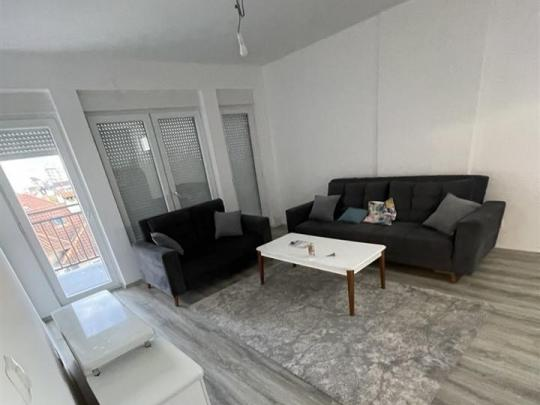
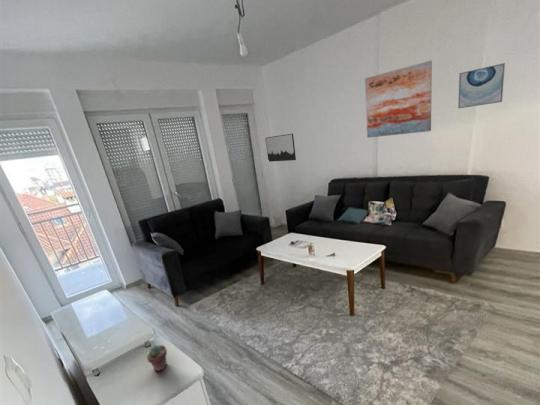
+ potted succulent [146,344,168,372]
+ wall art [264,133,297,163]
+ wall art [364,59,433,139]
+ wall art [457,62,506,109]
